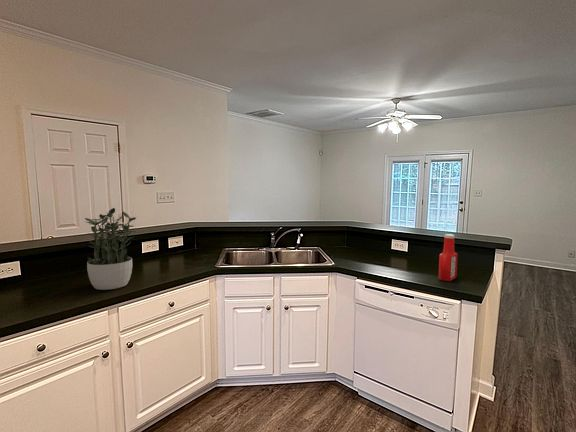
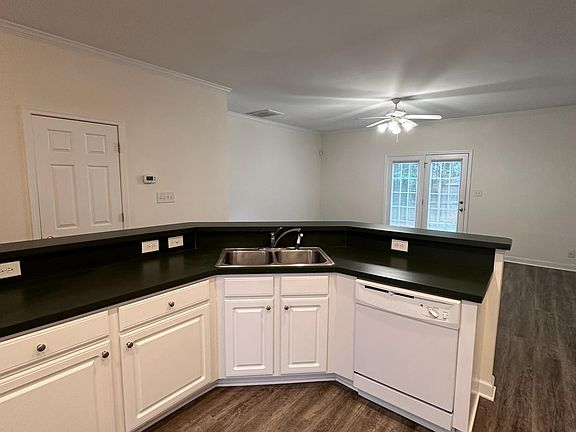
- potted plant [84,207,137,291]
- soap bottle [437,233,459,282]
